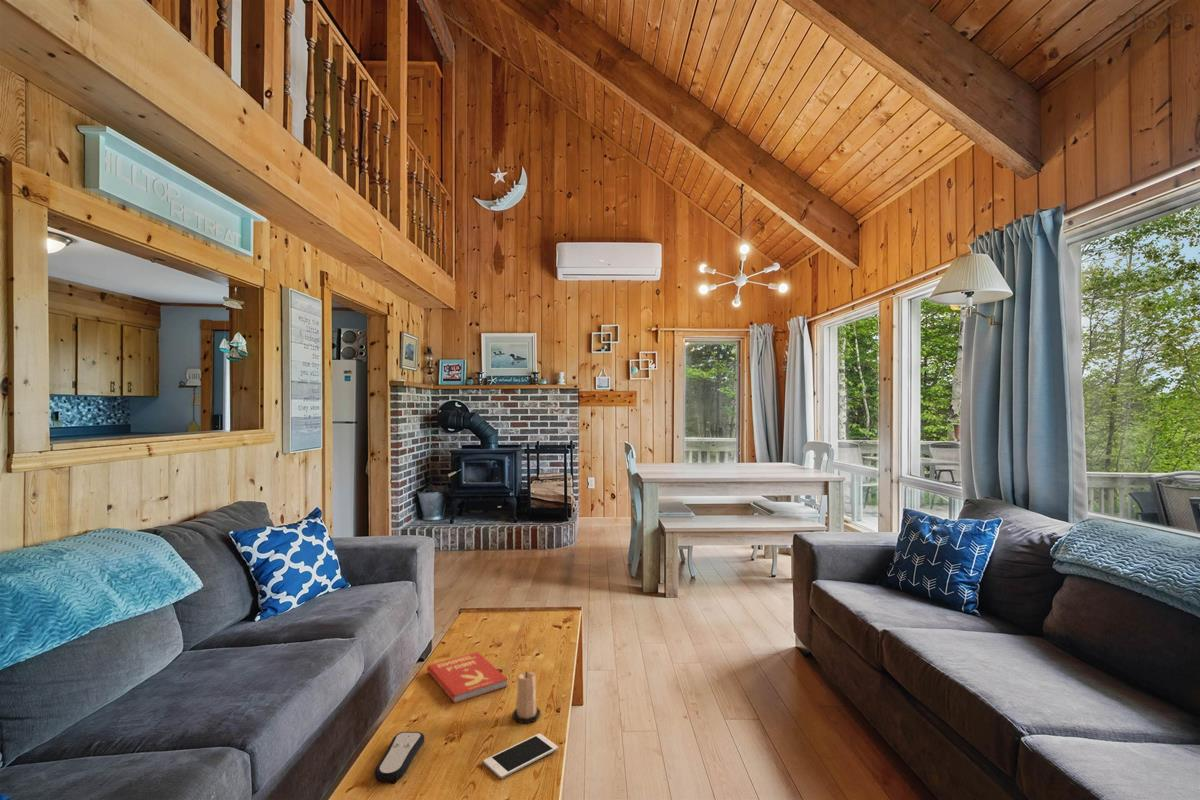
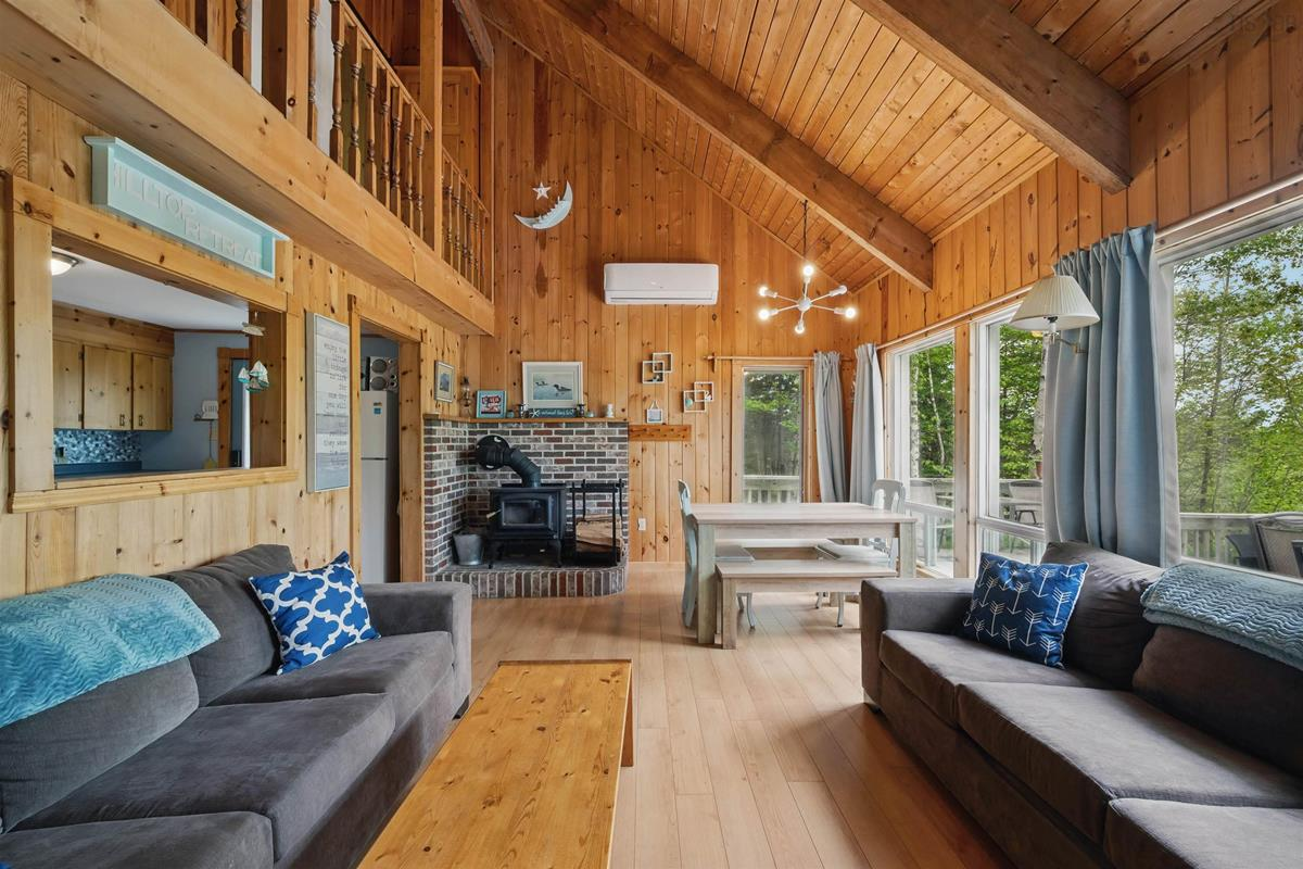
- cell phone [483,733,559,780]
- remote control [373,731,426,783]
- book [426,651,509,704]
- candle [512,670,541,725]
